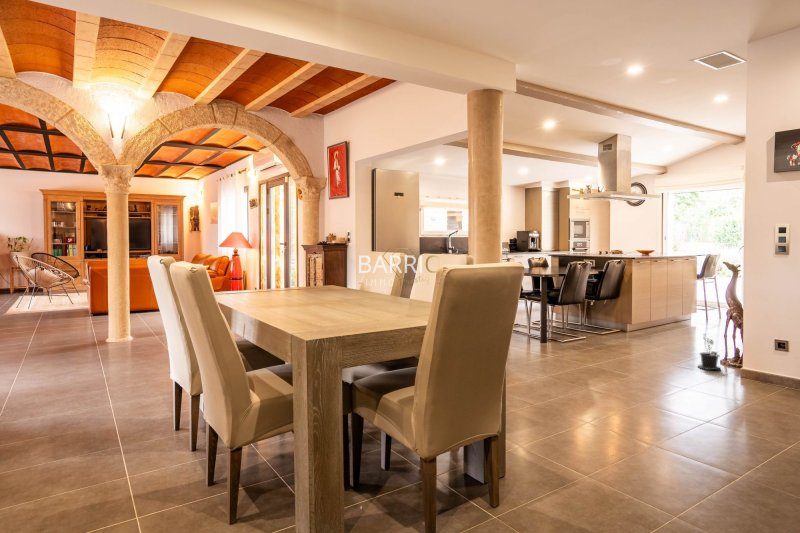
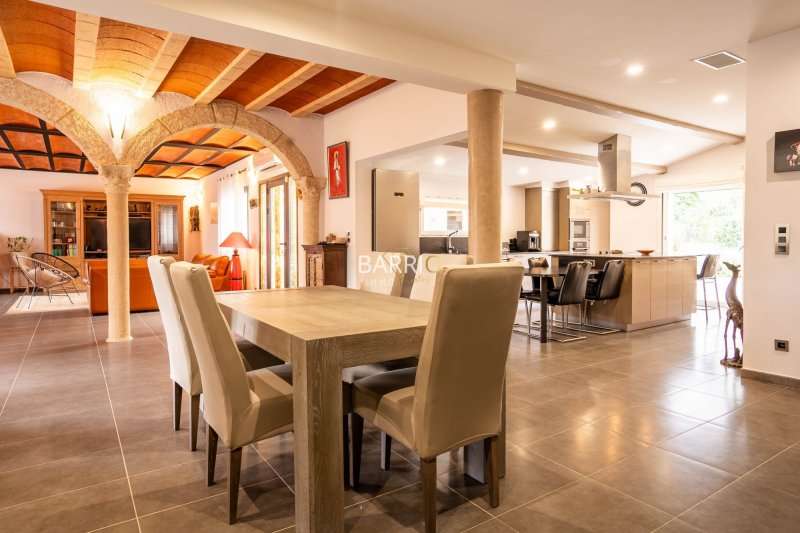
- potted plant [697,333,722,372]
